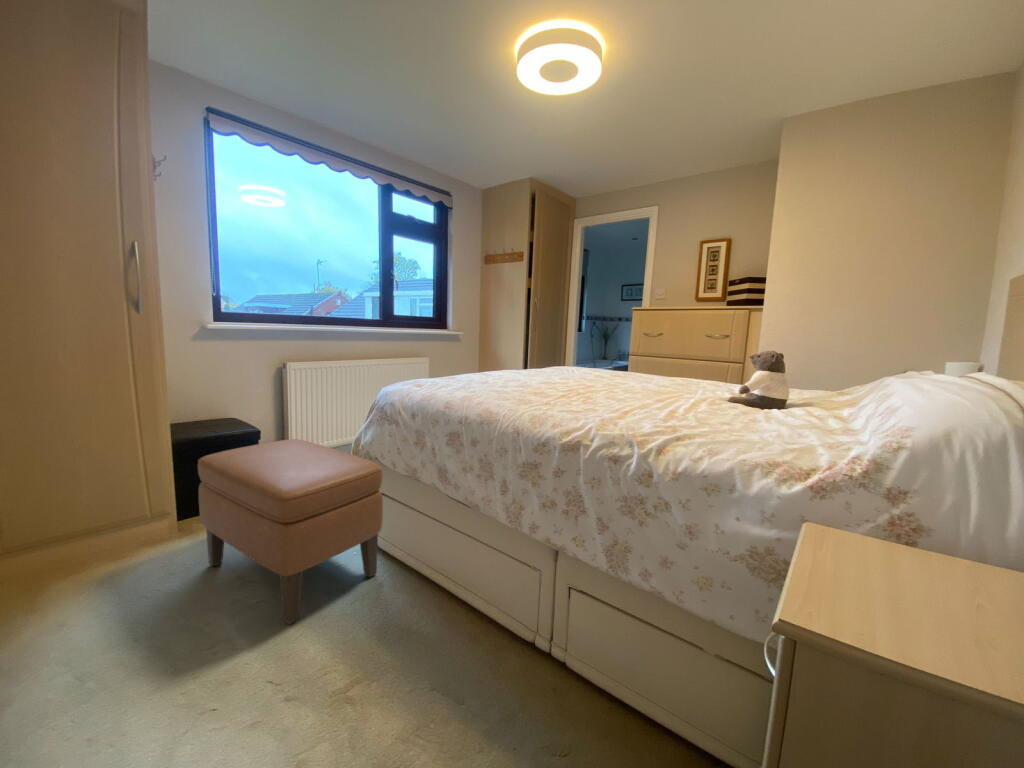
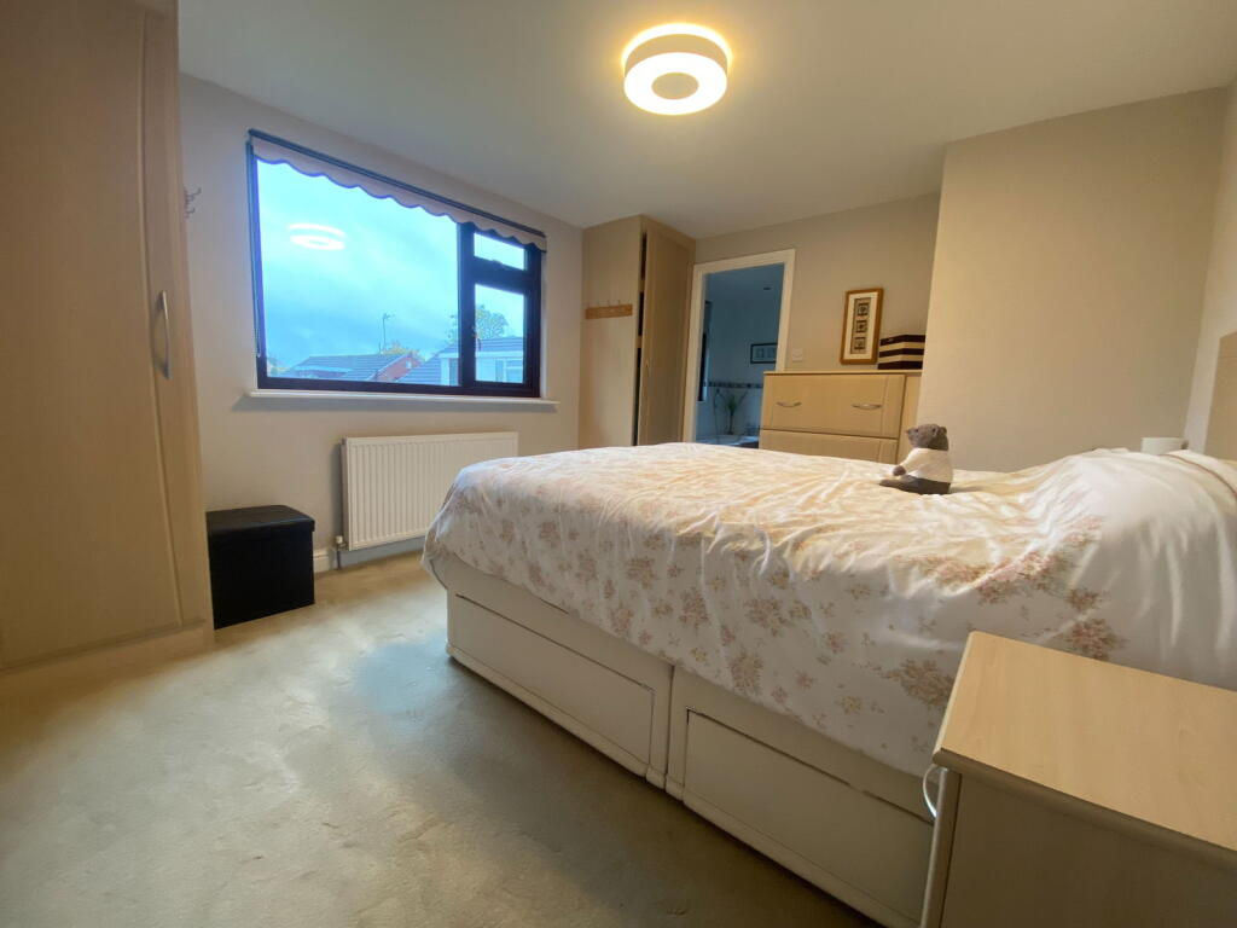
- ottoman [197,438,384,625]
